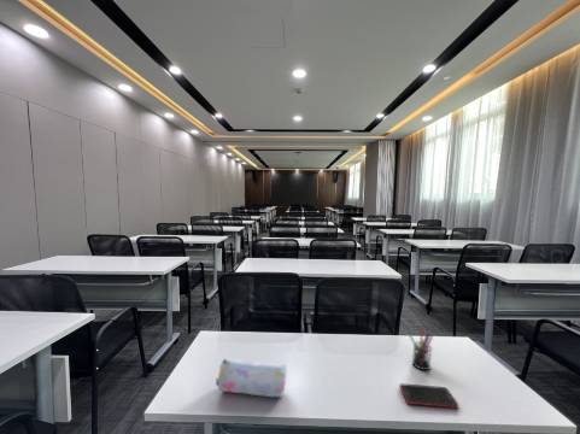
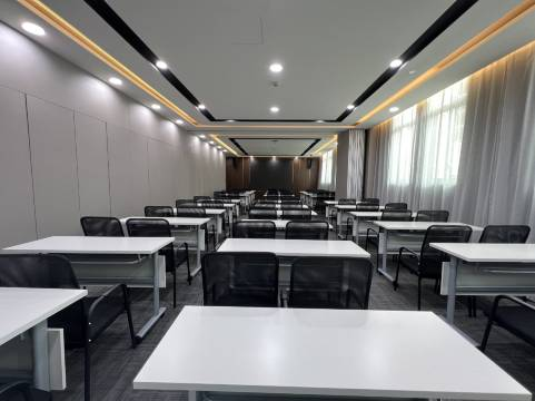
- pencil case [215,357,287,398]
- cell phone [399,383,459,410]
- pen holder [408,327,434,371]
